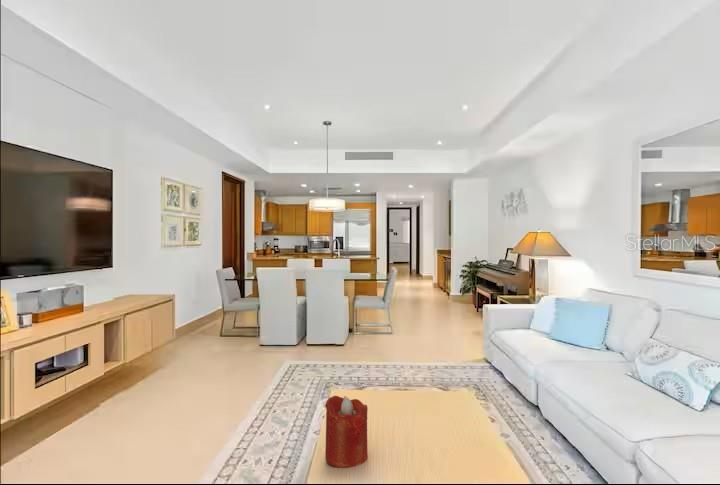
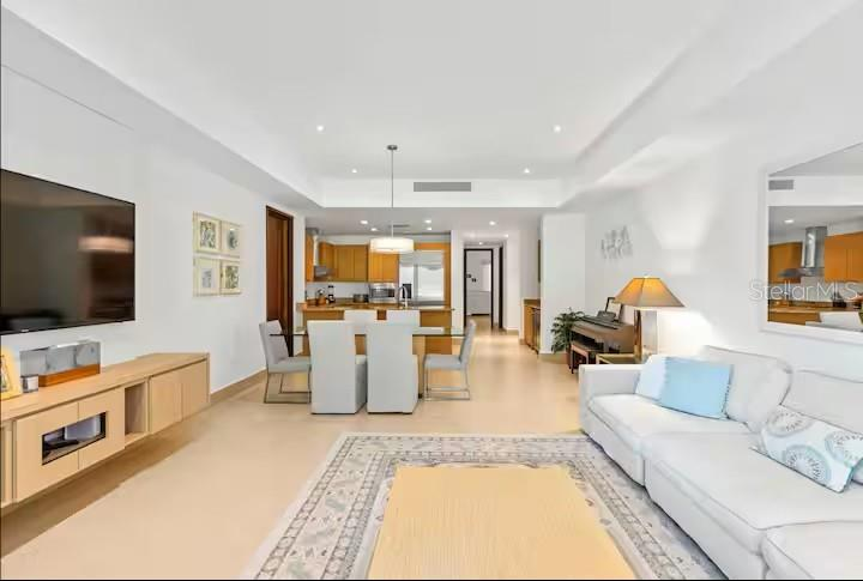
- candle [324,395,369,469]
